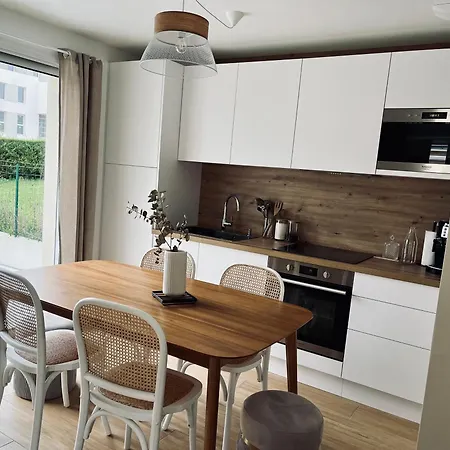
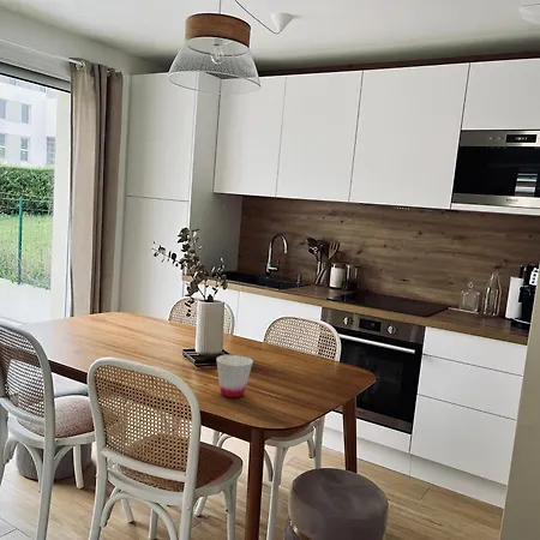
+ cup [215,354,254,398]
